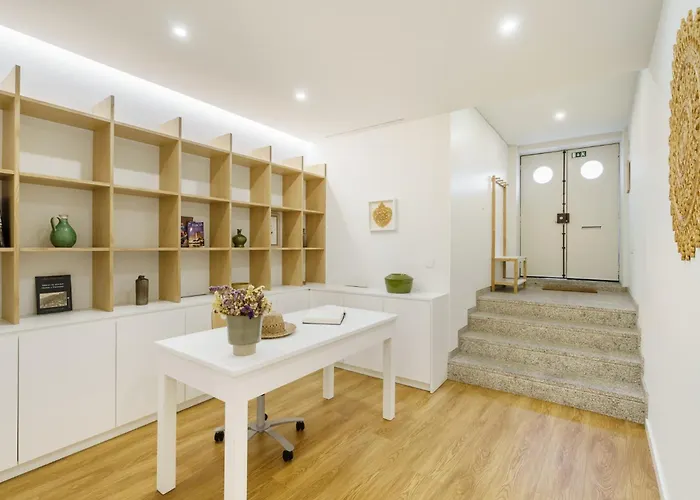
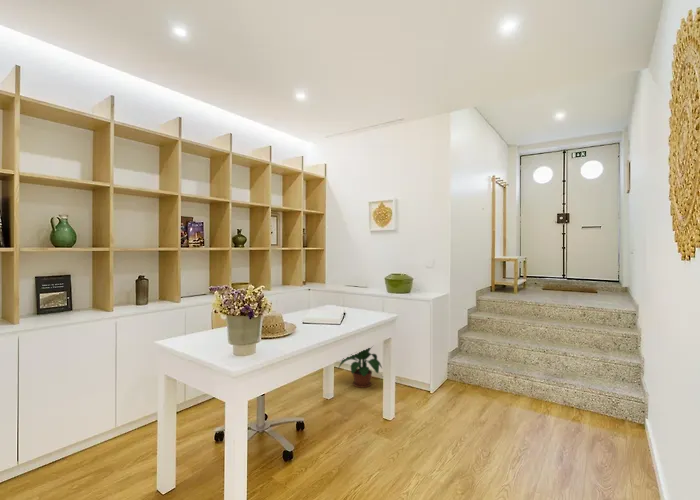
+ potted plant [337,346,383,389]
